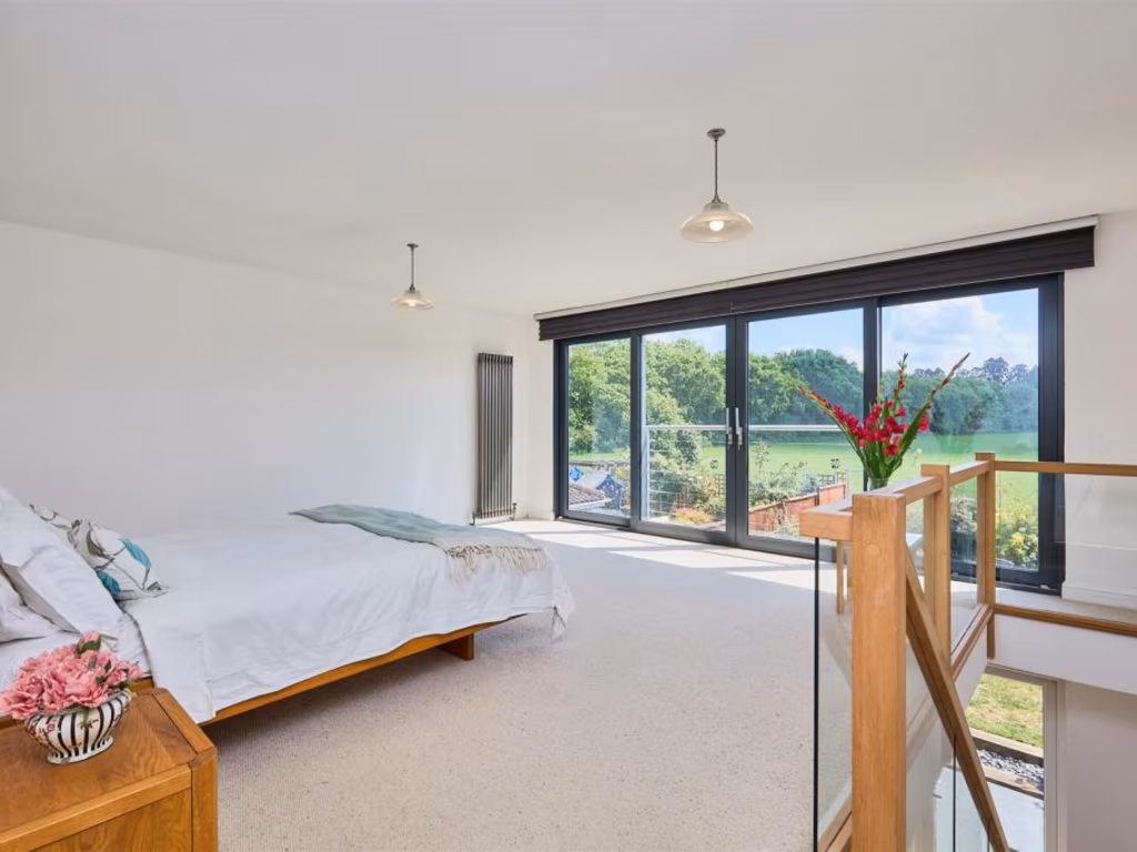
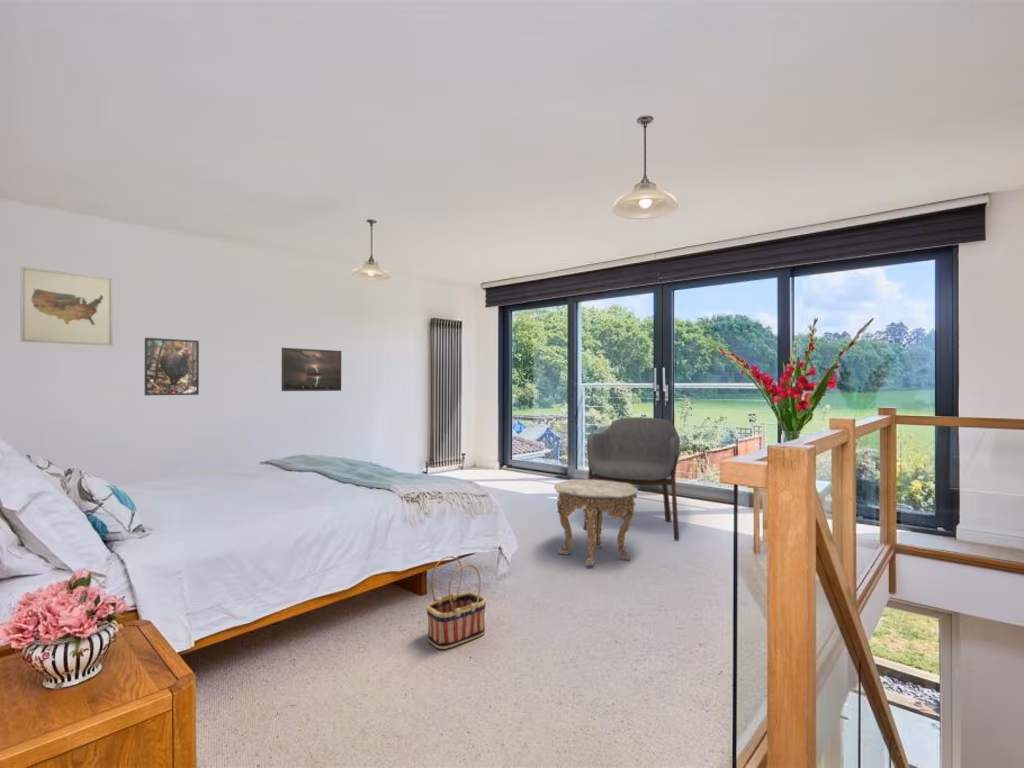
+ wall art [20,266,114,347]
+ side table [553,478,639,567]
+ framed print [144,337,200,396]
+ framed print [281,347,342,392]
+ basket [425,555,487,650]
+ armchair [583,416,681,541]
